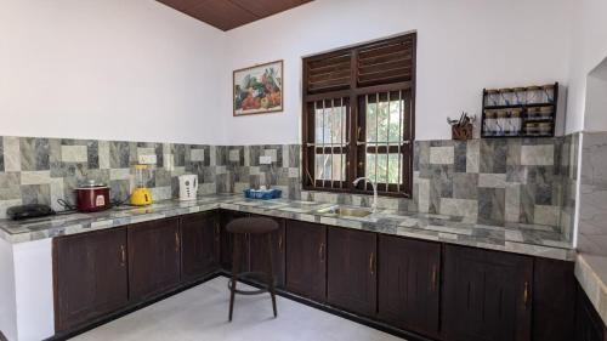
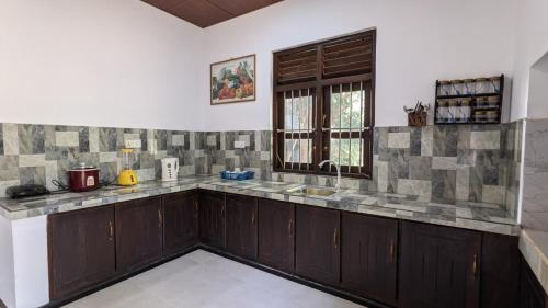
- stool [225,216,279,323]
